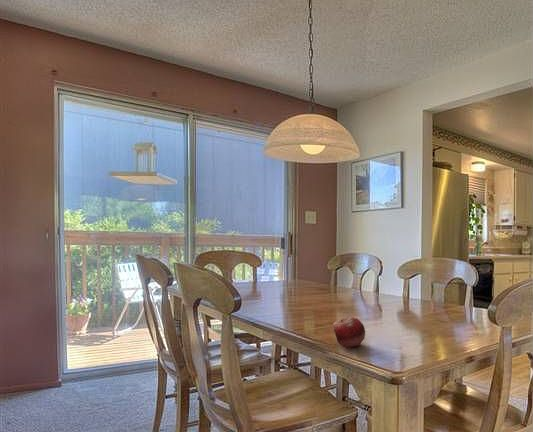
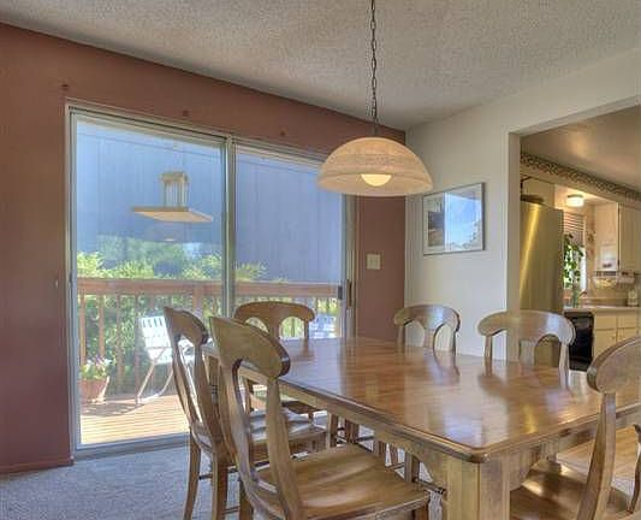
- fruit [332,316,366,348]
